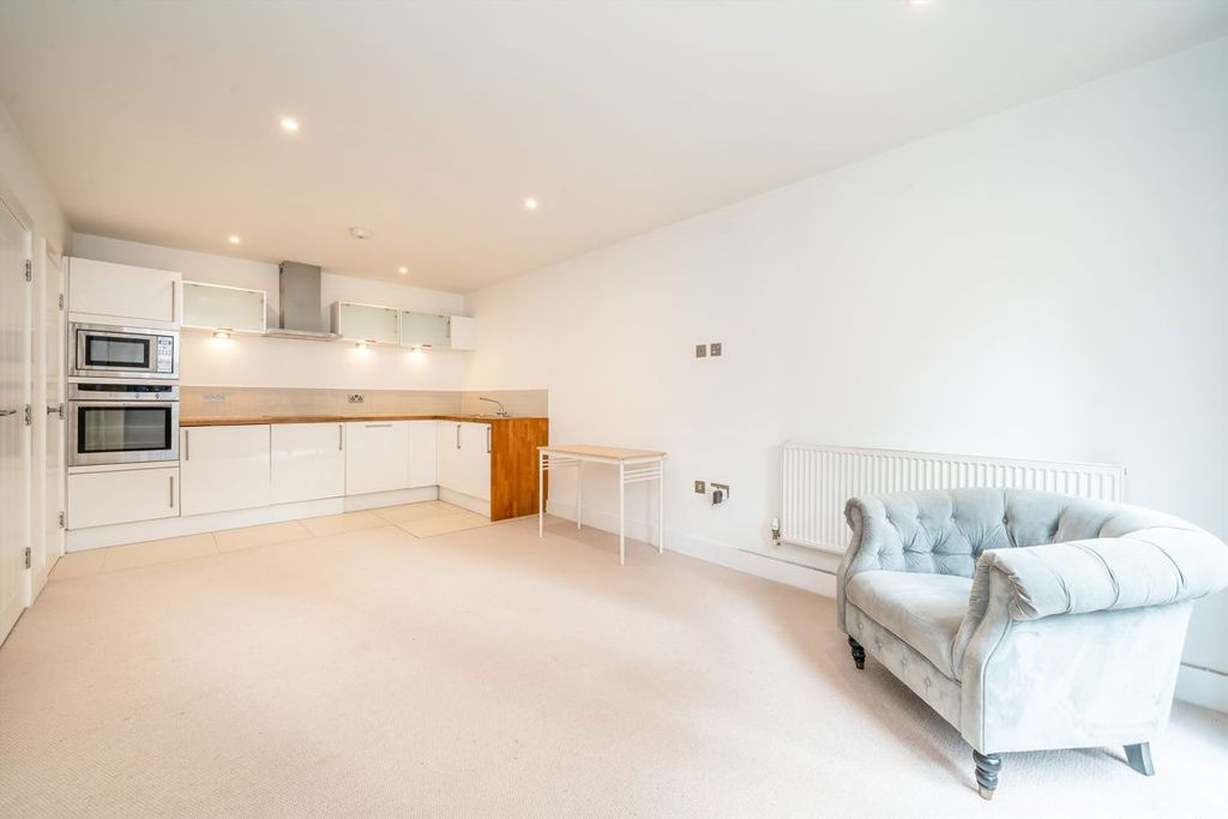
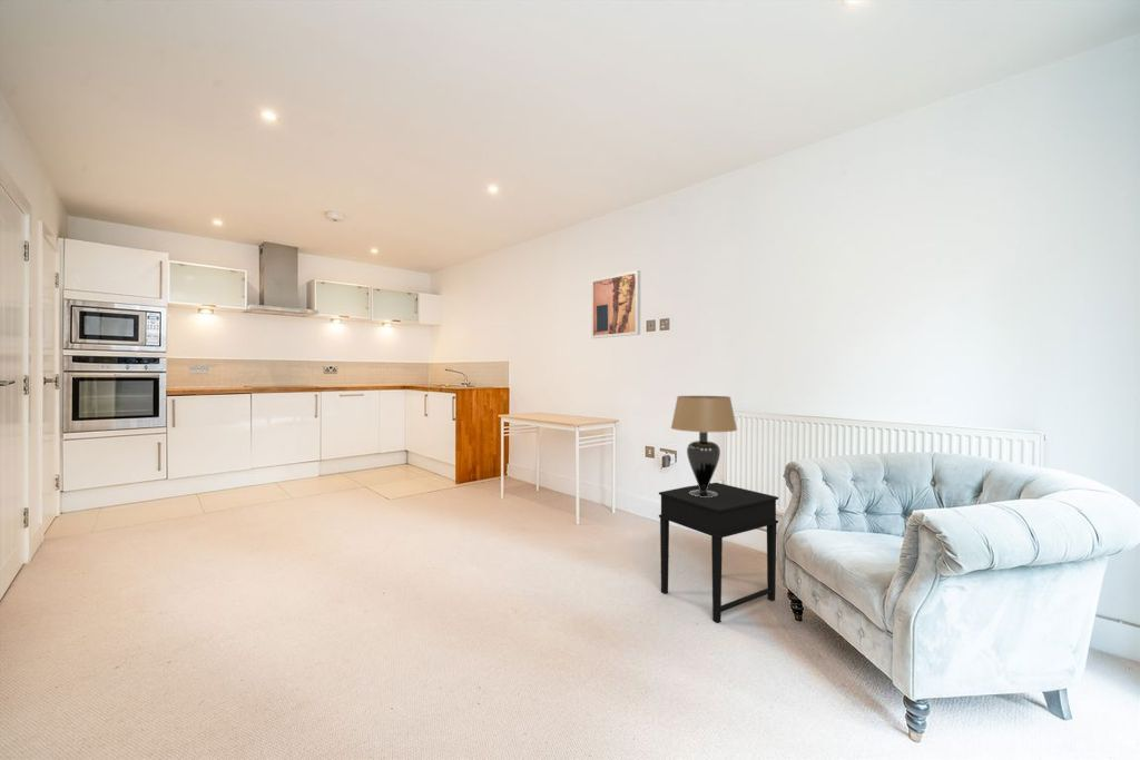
+ wall art [590,269,641,339]
+ side table [658,482,779,624]
+ table lamp [670,395,738,497]
